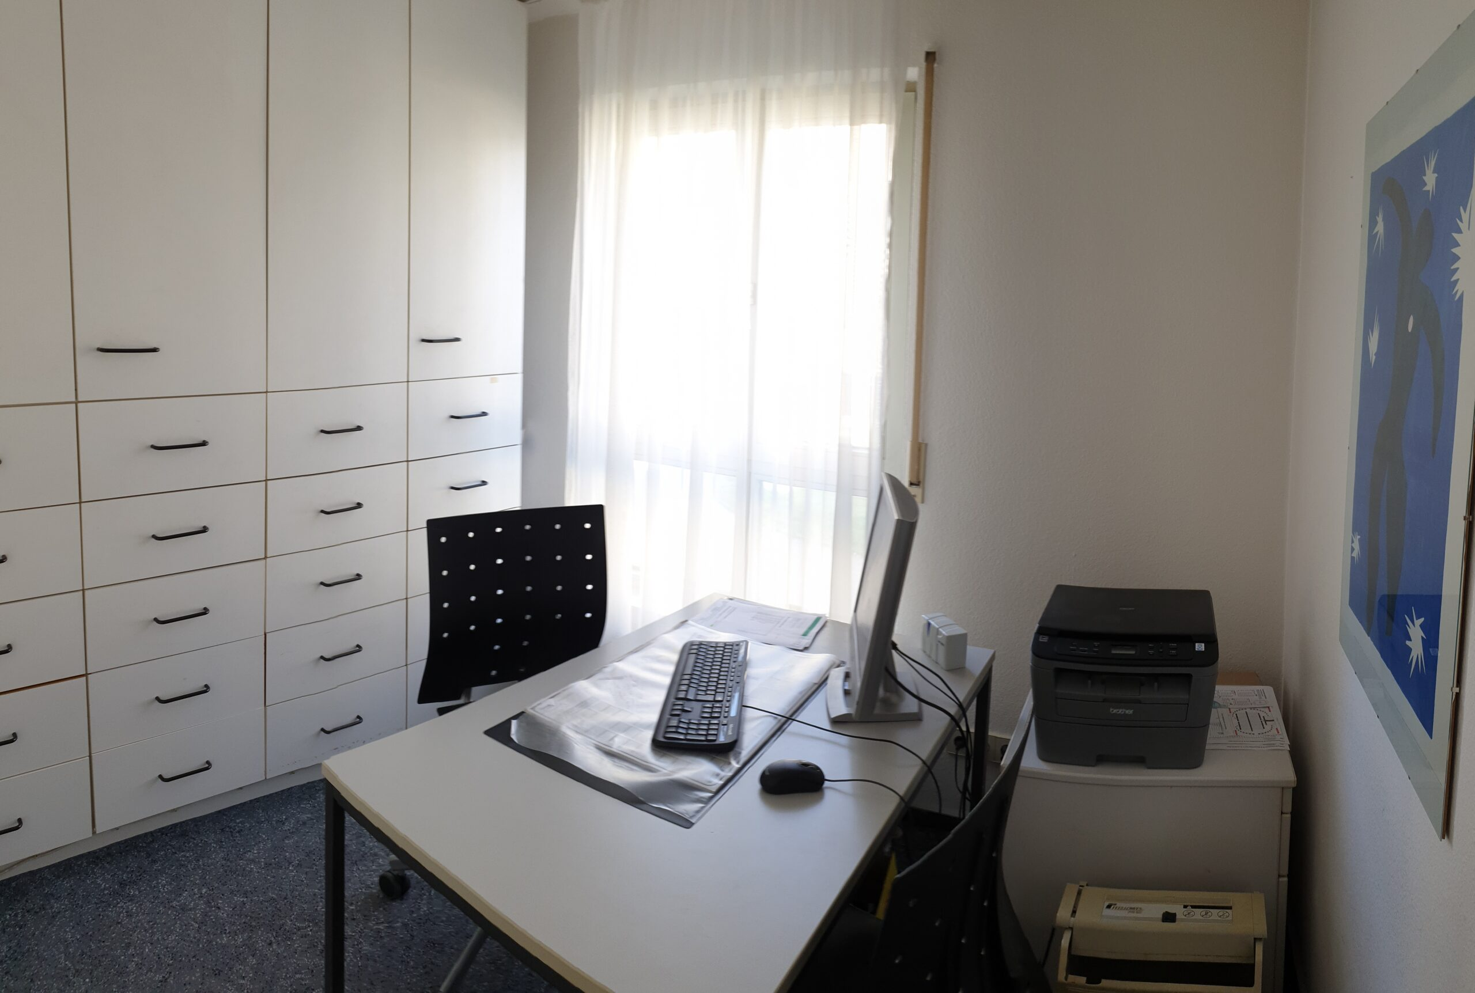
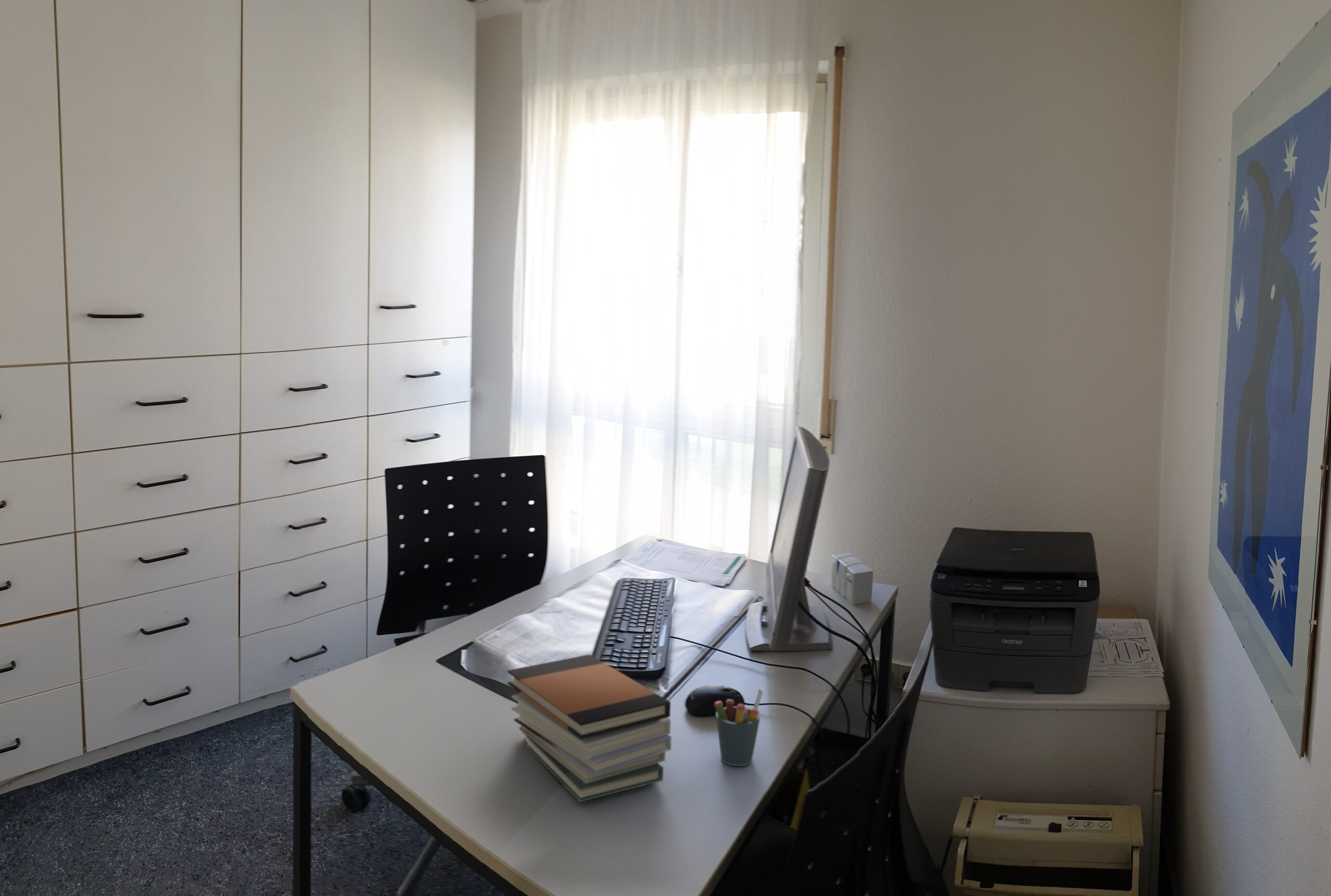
+ book stack [506,654,672,802]
+ pen holder [714,688,764,767]
